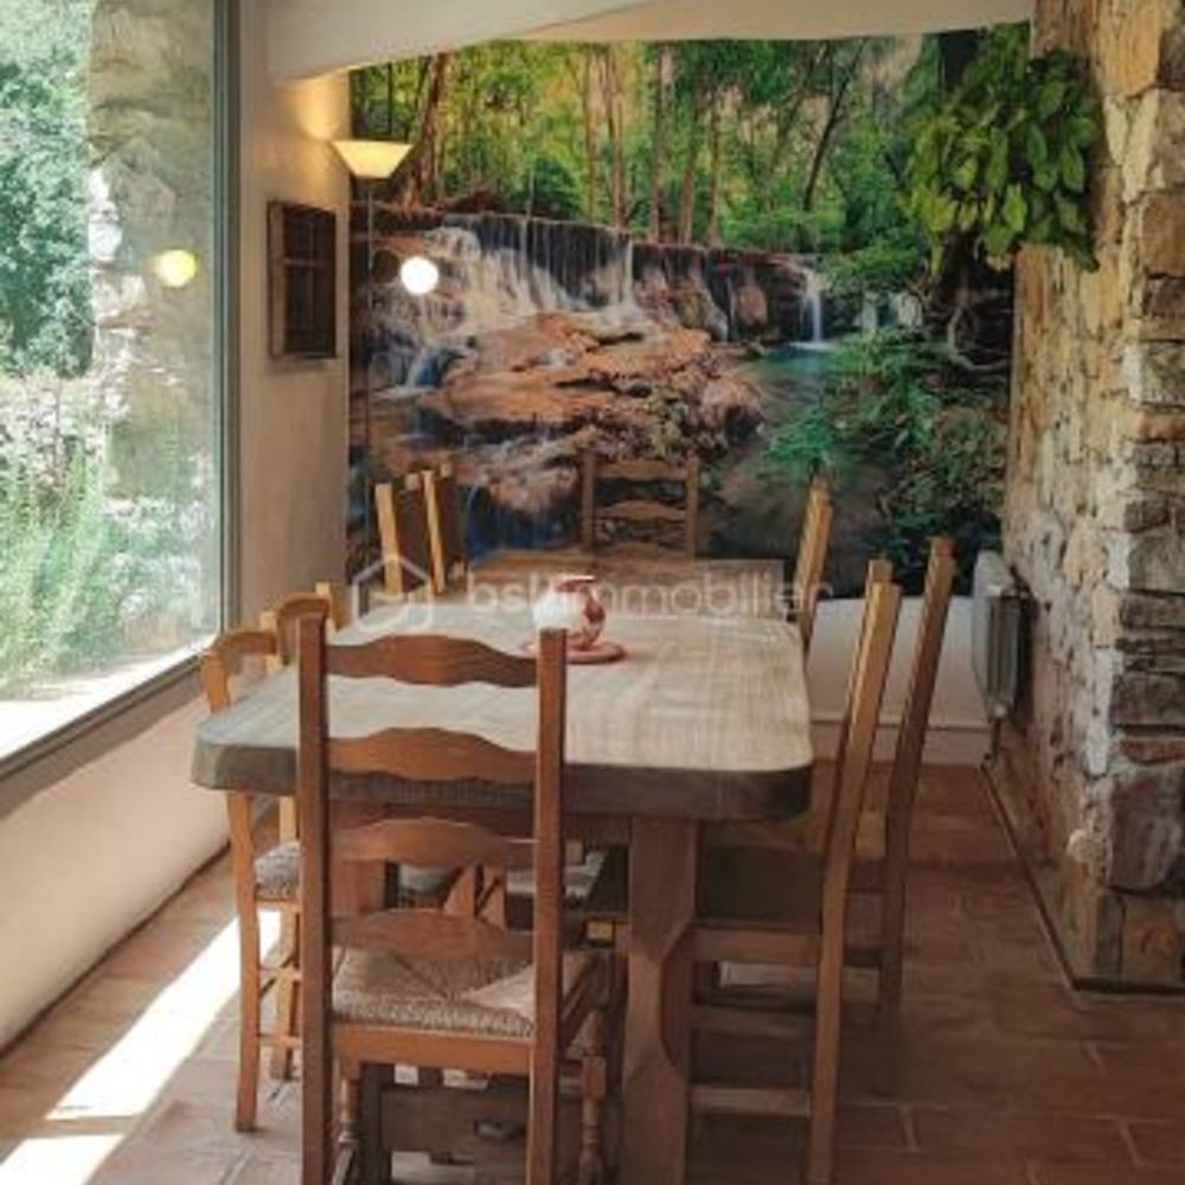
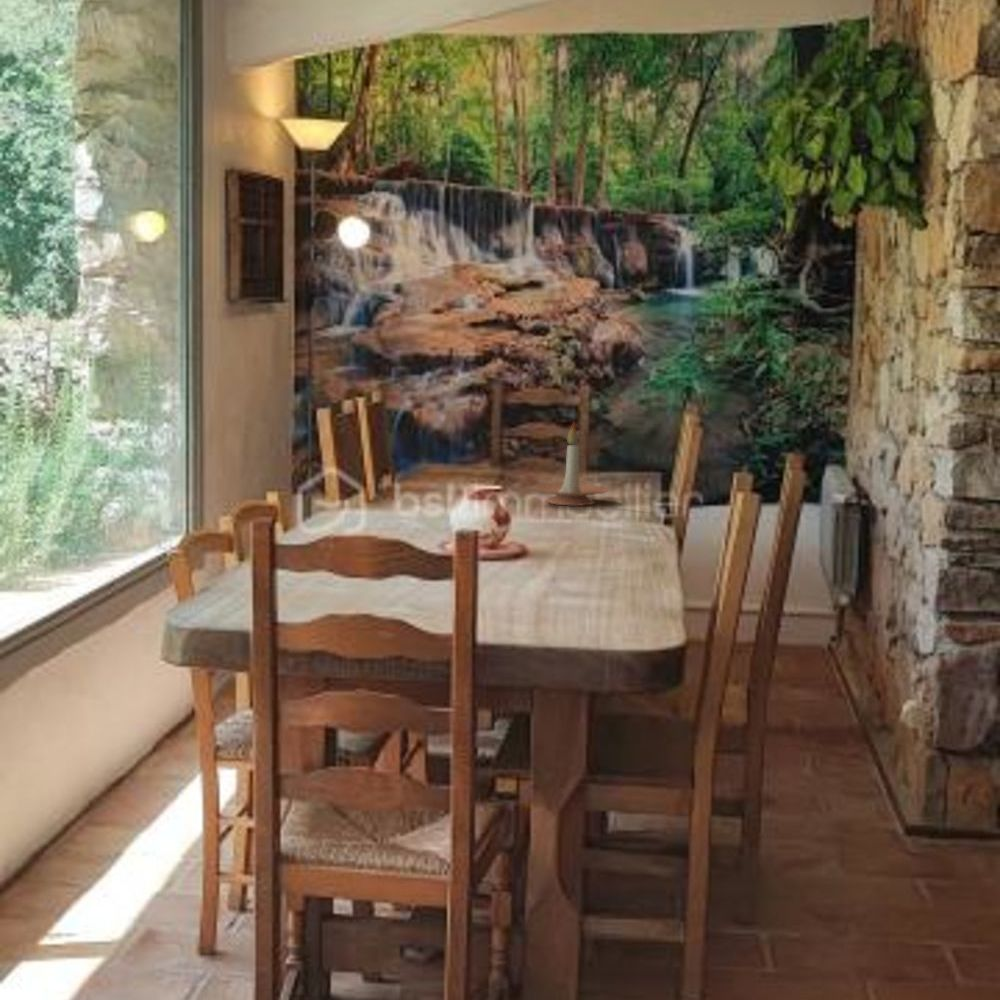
+ candle holder [534,421,610,507]
